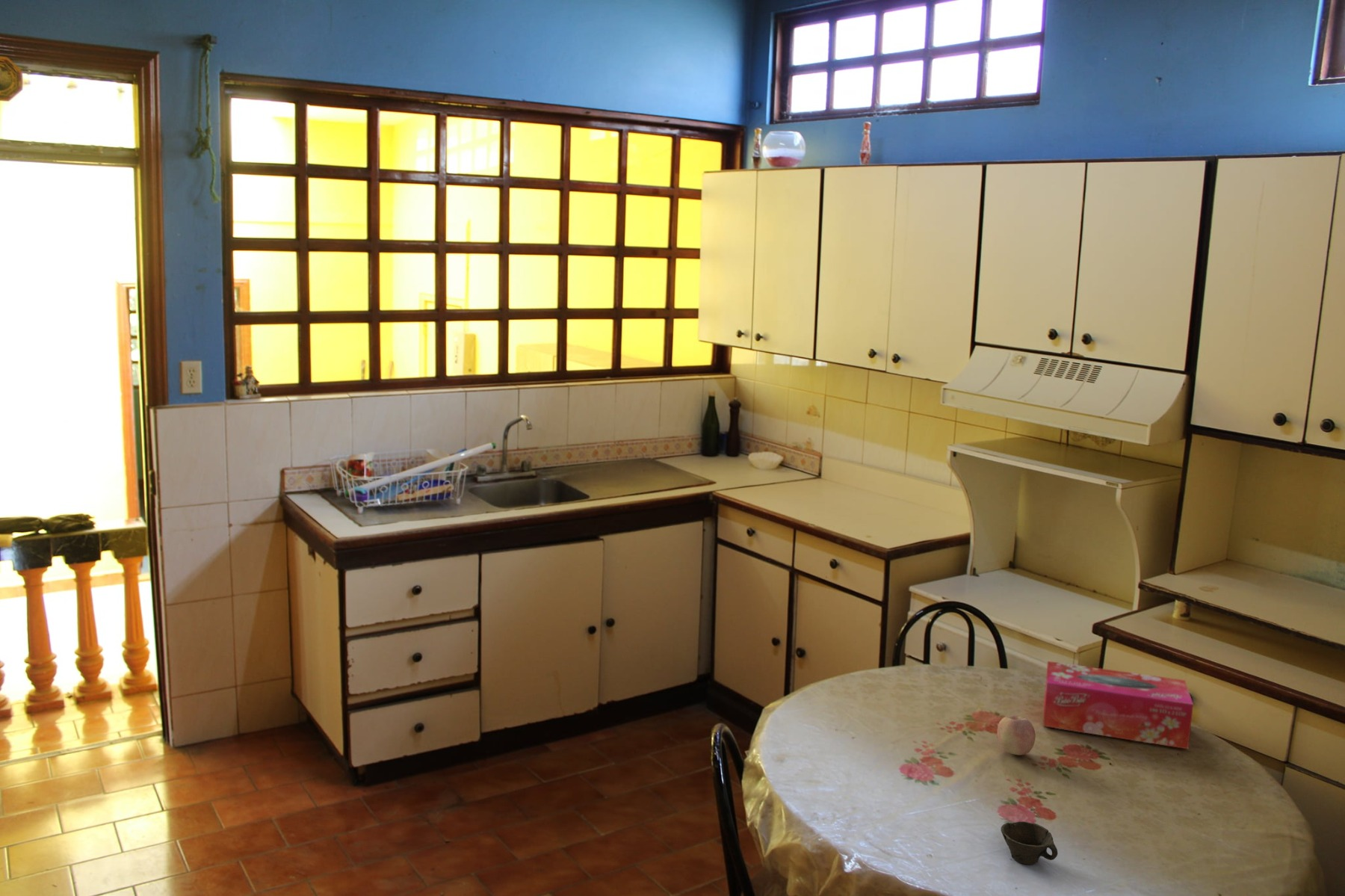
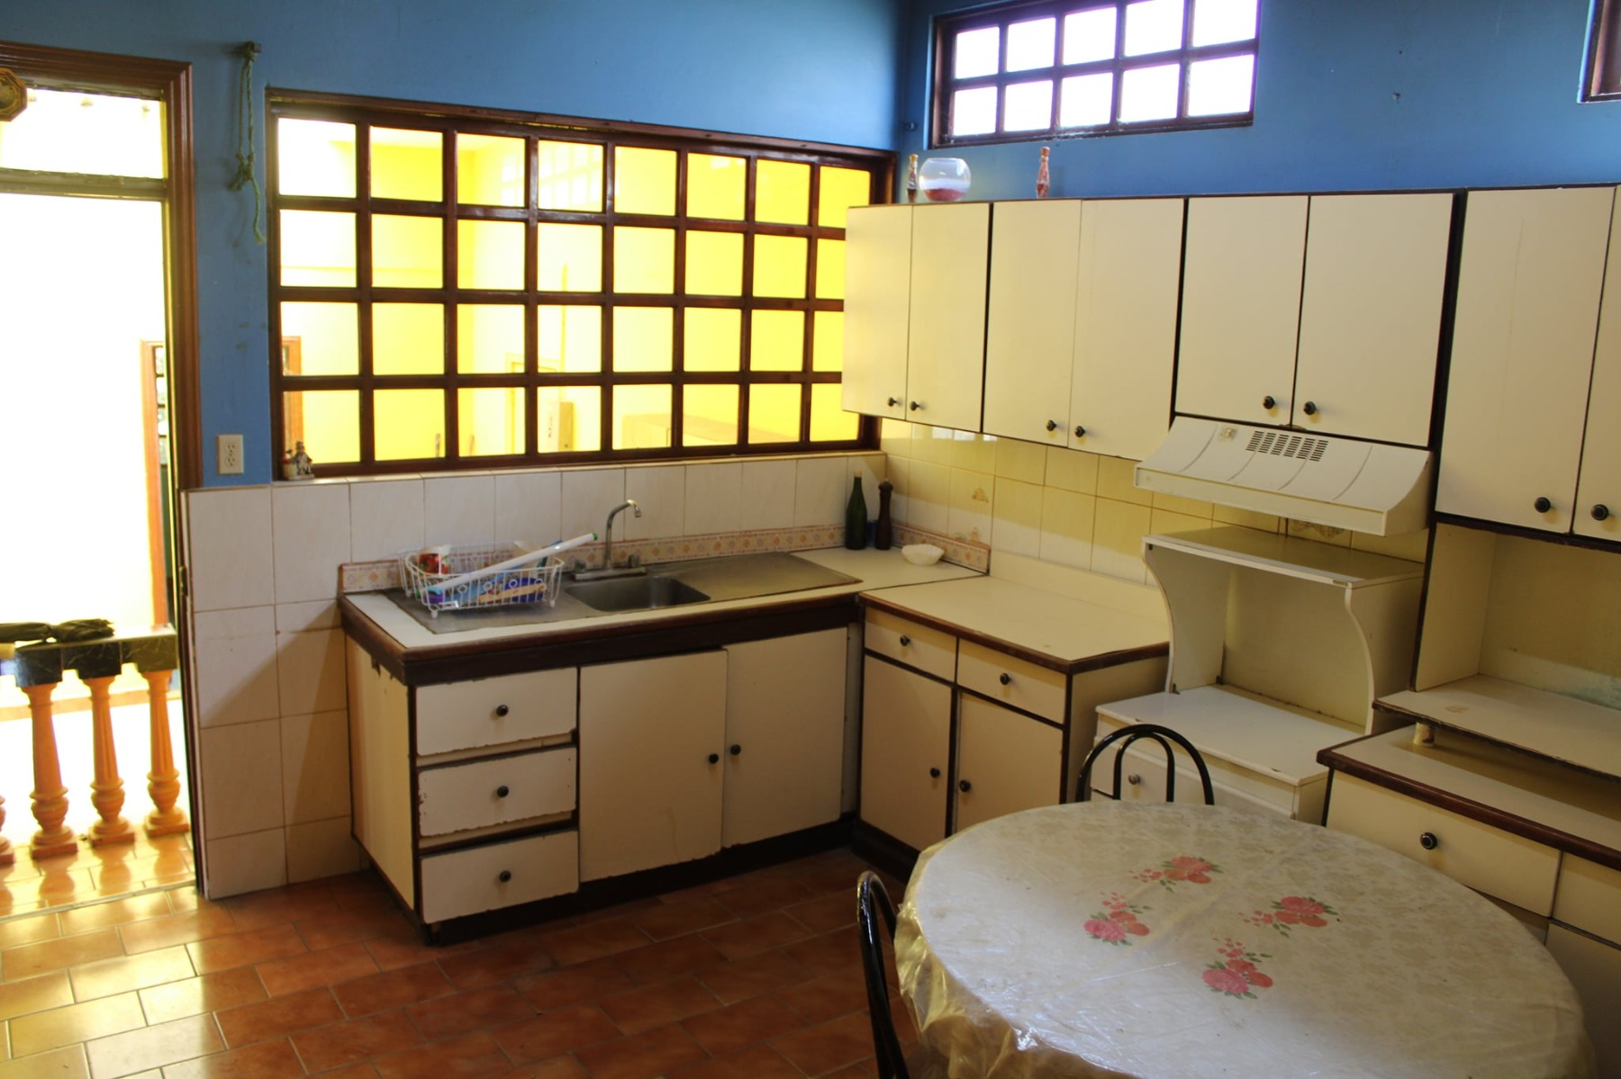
- tissue box [1042,661,1194,750]
- fruit [996,715,1036,756]
- cup [1001,821,1058,865]
